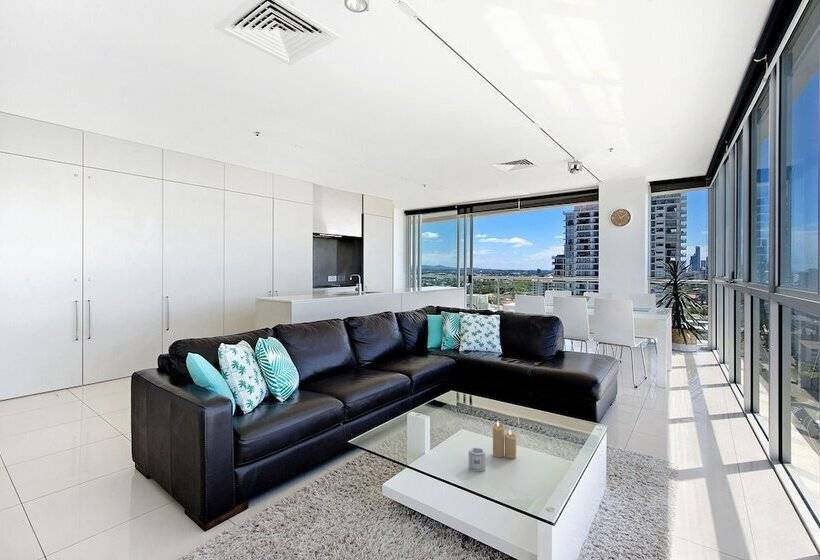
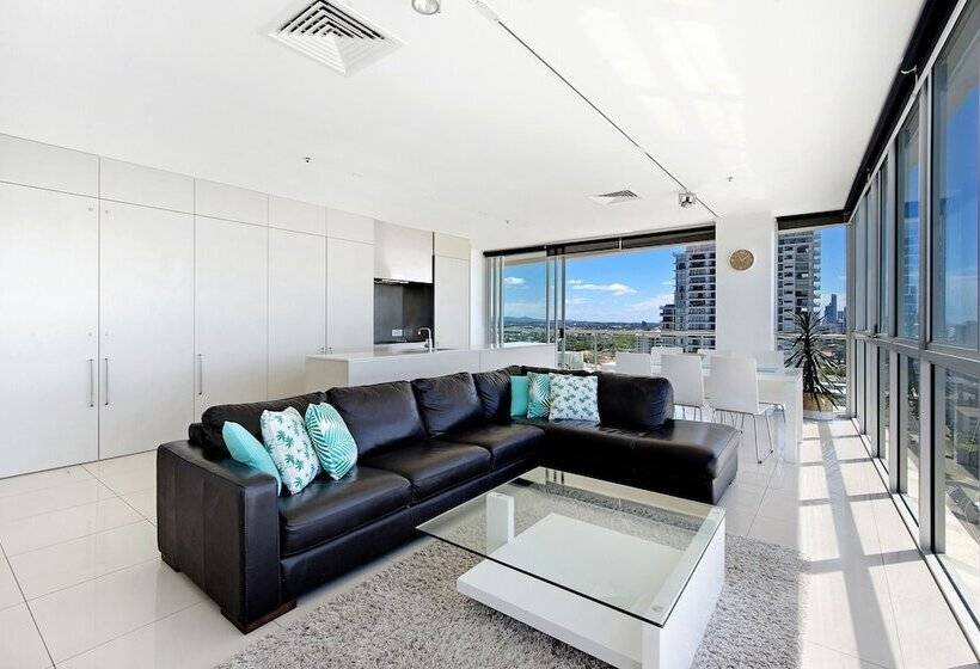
- candle [492,420,517,460]
- cup [468,446,486,473]
